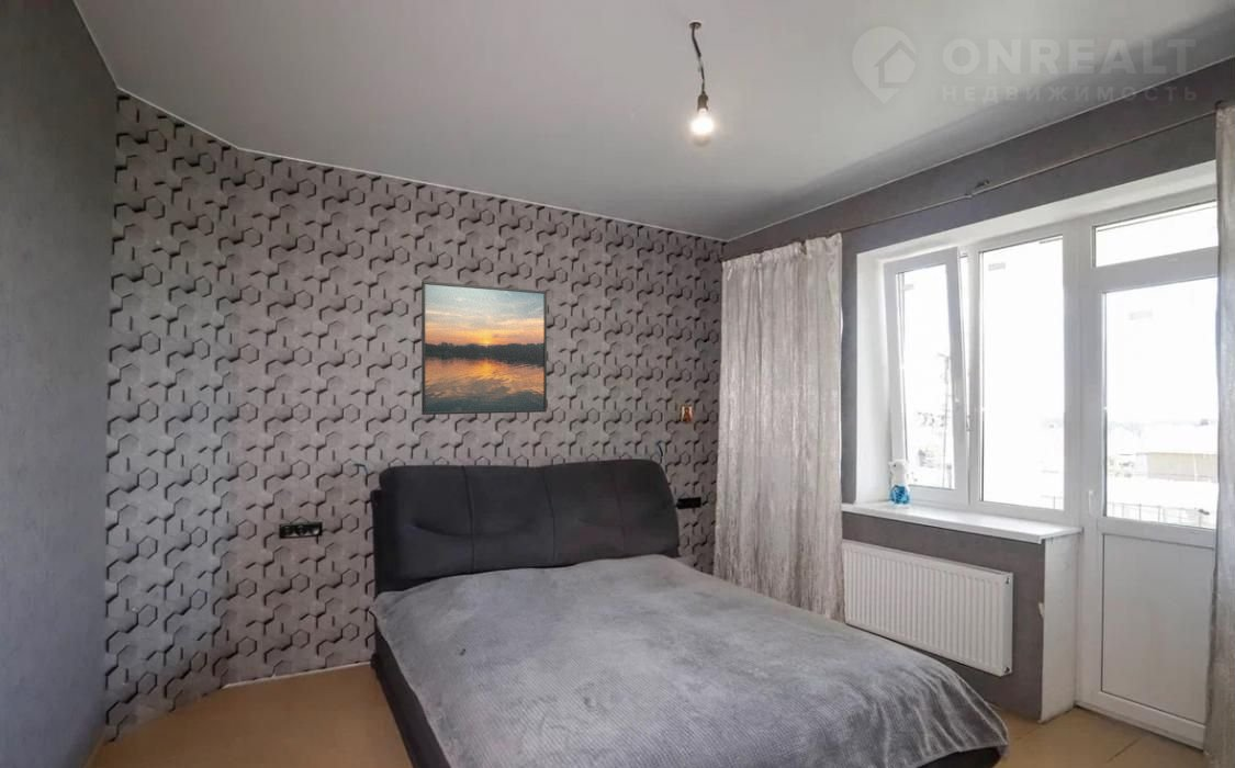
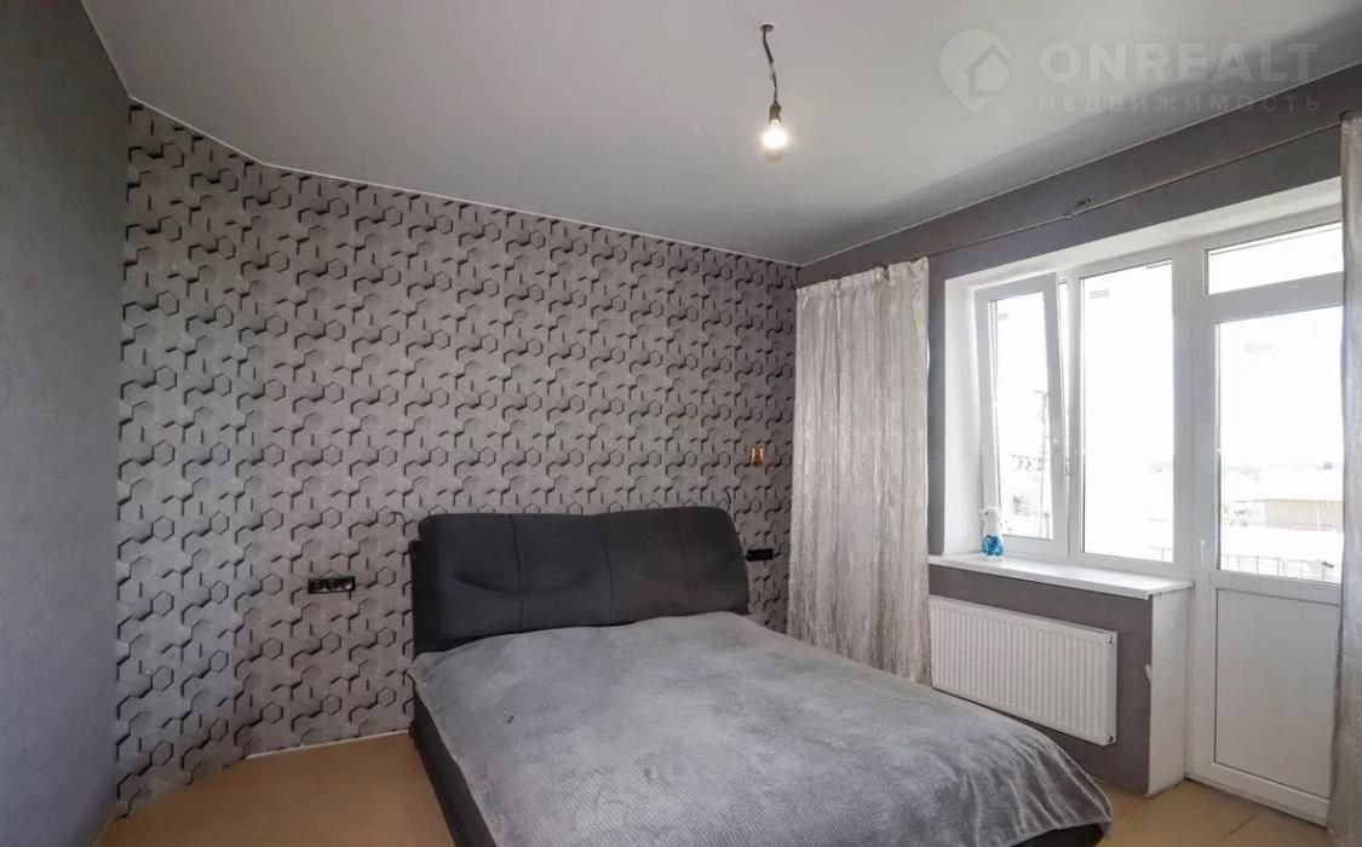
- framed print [420,280,548,416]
